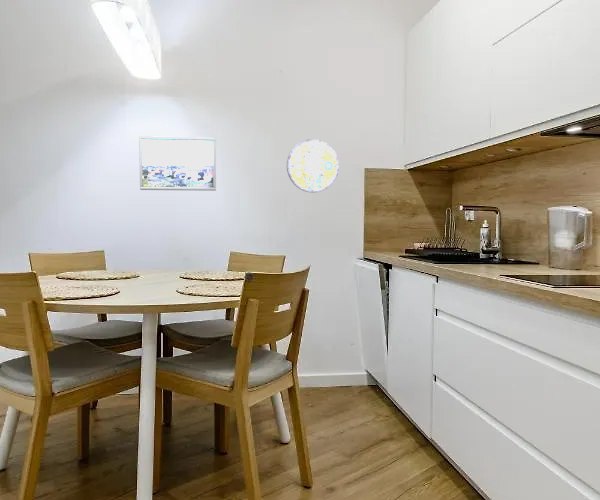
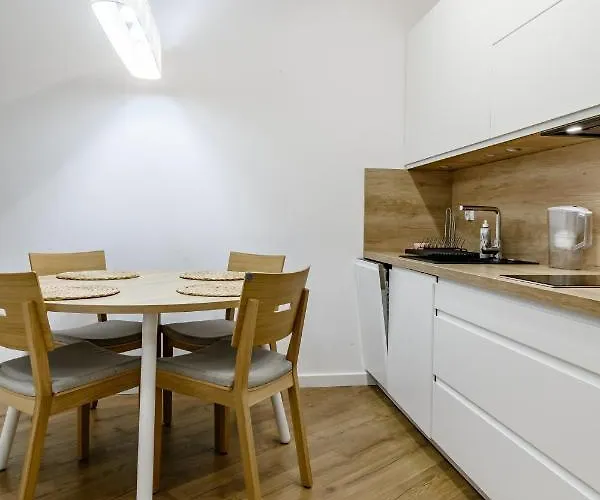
- manhole cover [286,138,340,193]
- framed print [138,135,217,192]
